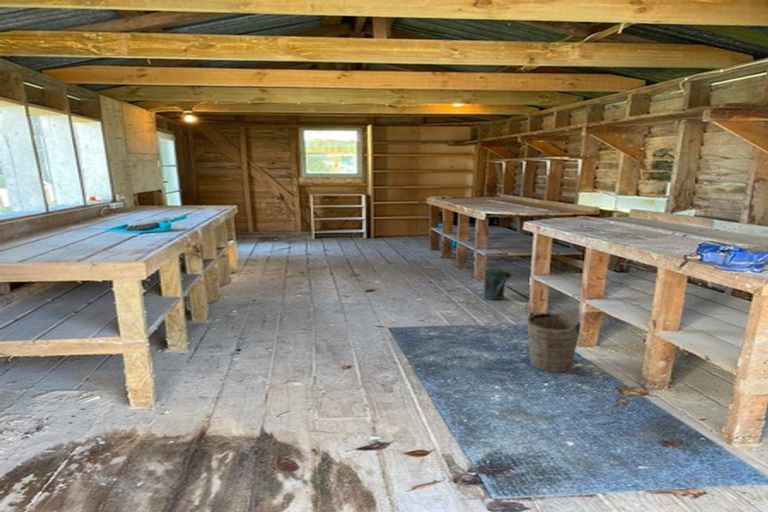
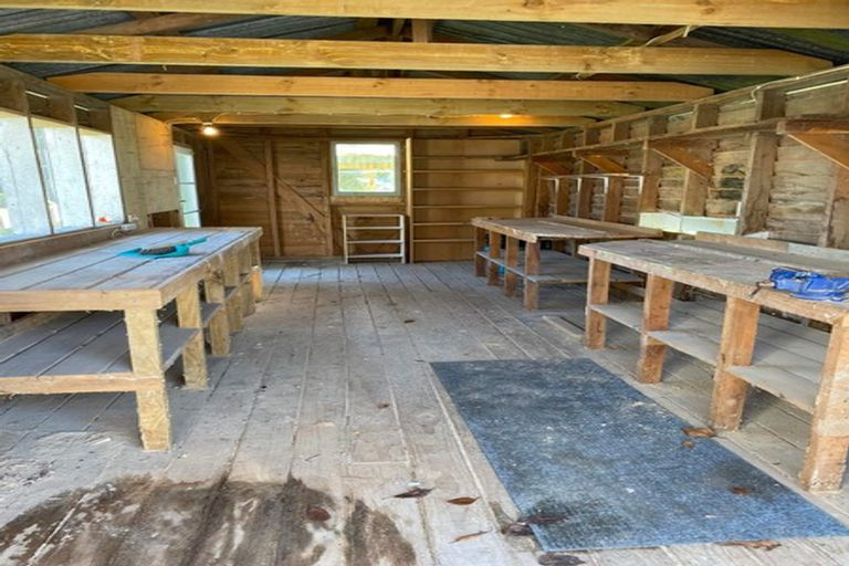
- watering can [483,268,512,301]
- bucket [523,312,582,373]
